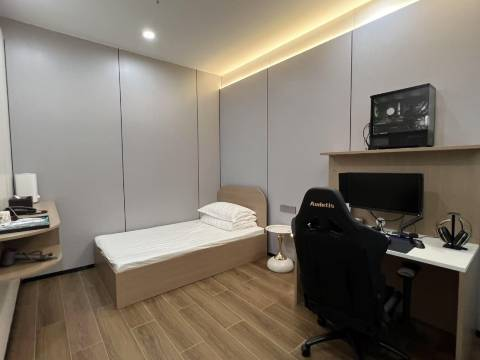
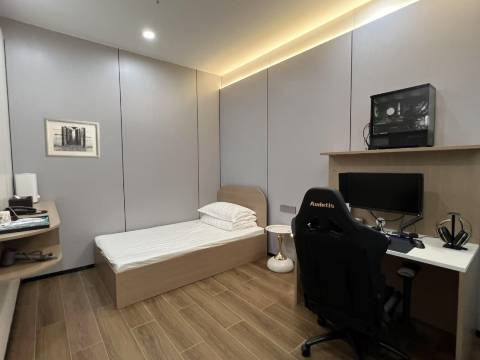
+ wall art [43,117,101,159]
